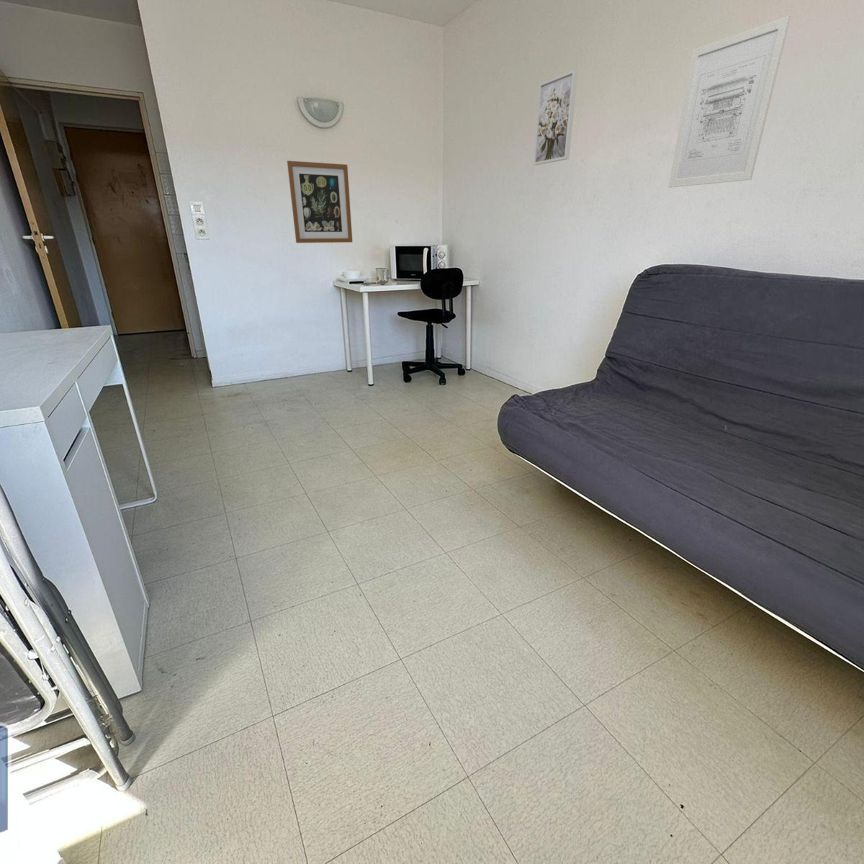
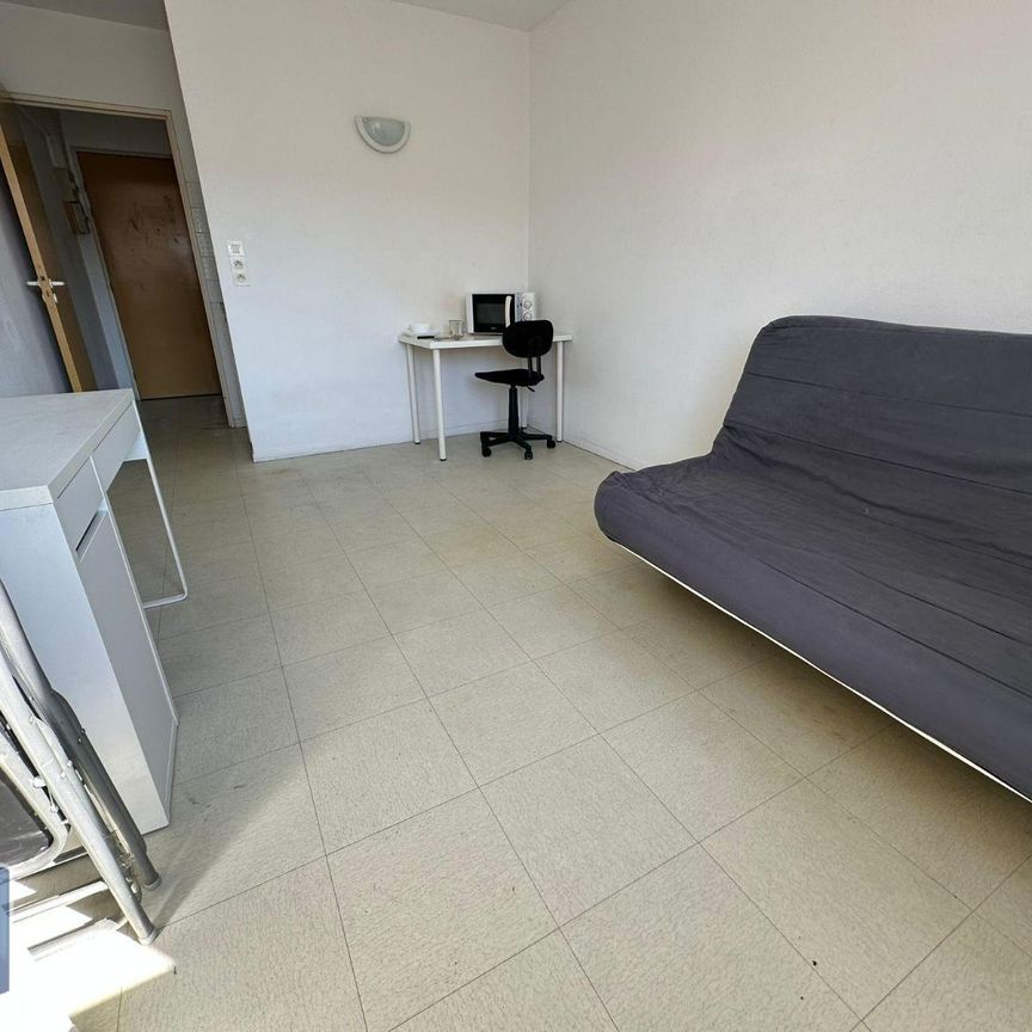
- wall art [286,160,353,244]
- wall art [533,68,579,166]
- wall art [668,15,792,188]
